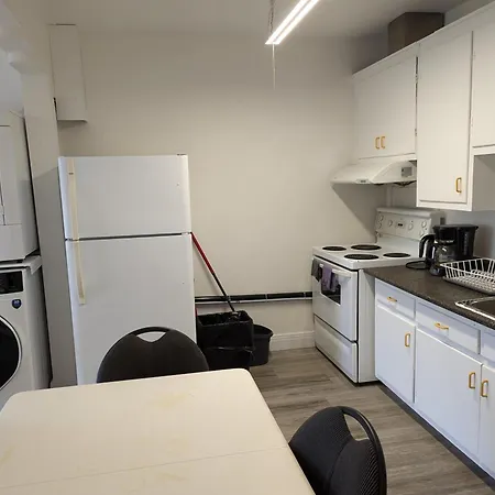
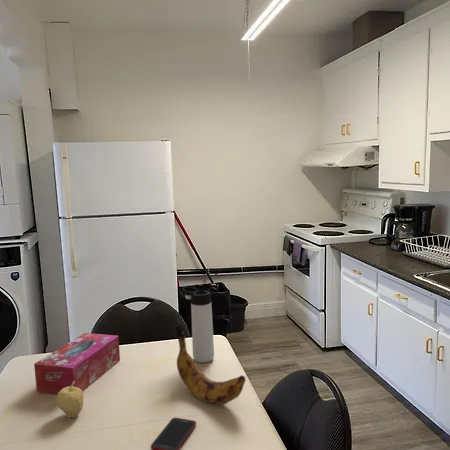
+ cell phone [150,417,197,450]
+ fruit [55,381,85,418]
+ thermos bottle [181,286,215,364]
+ tissue box [33,332,121,396]
+ banana [174,325,247,406]
